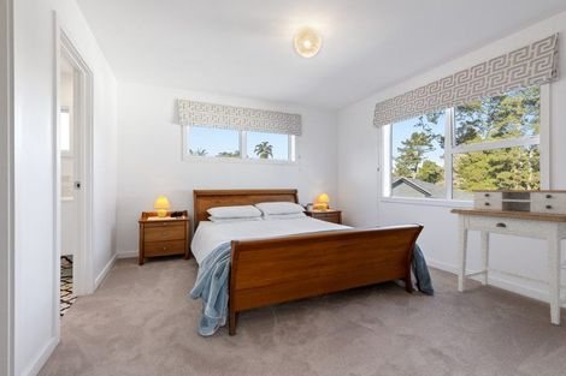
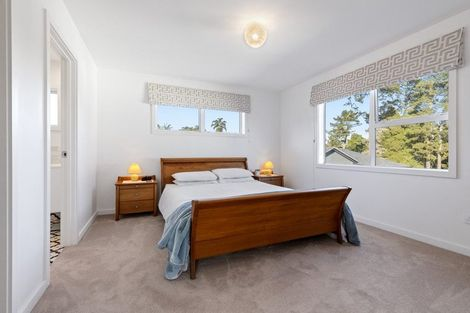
- desk [449,189,566,326]
